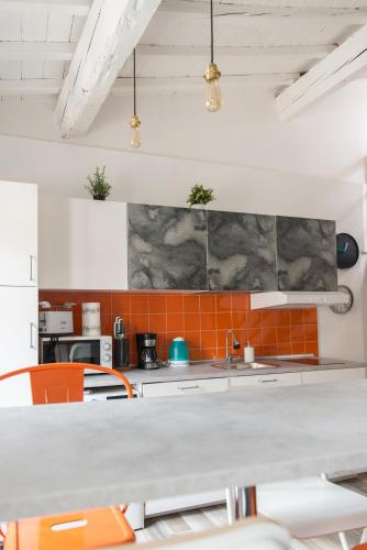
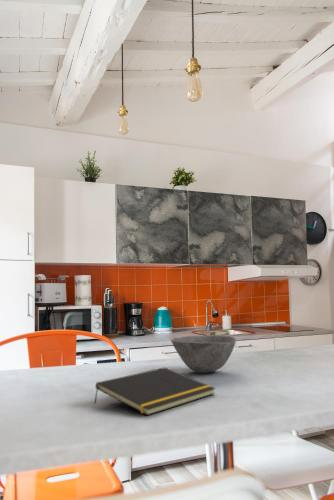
+ notepad [93,367,216,417]
+ bowl [170,334,238,374]
